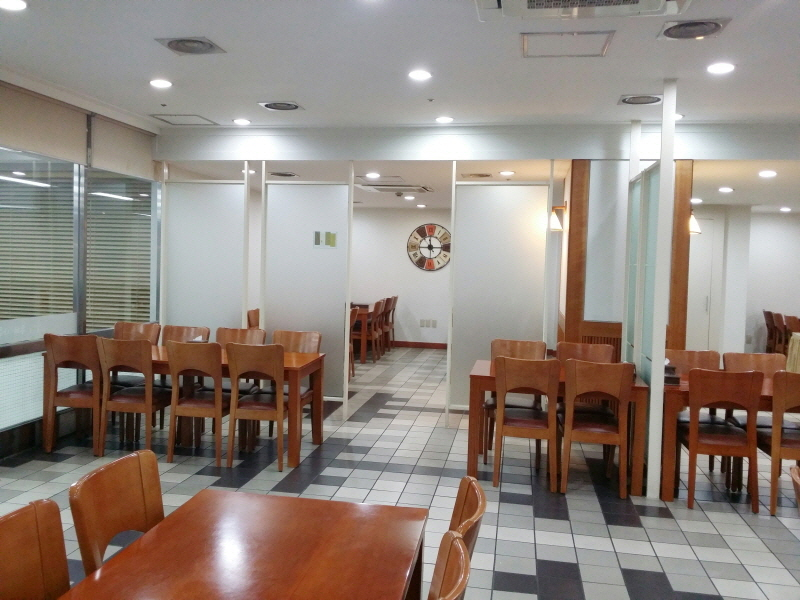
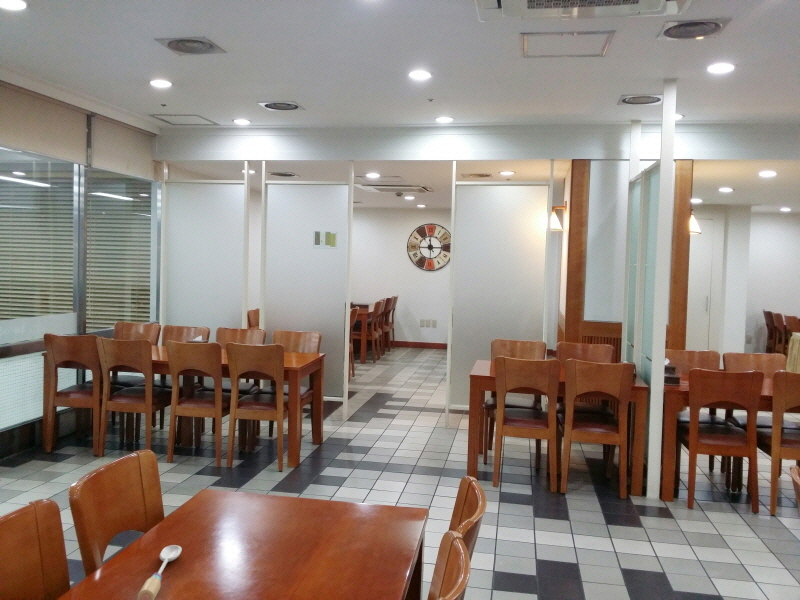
+ spoon [136,544,183,600]
